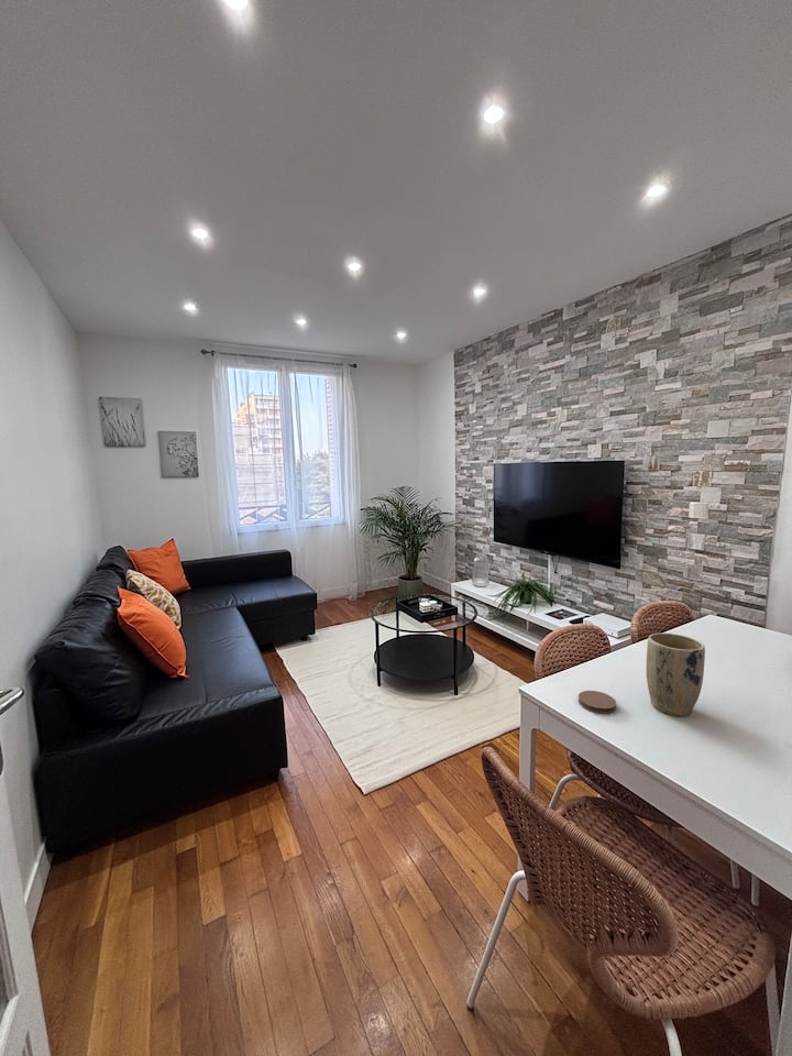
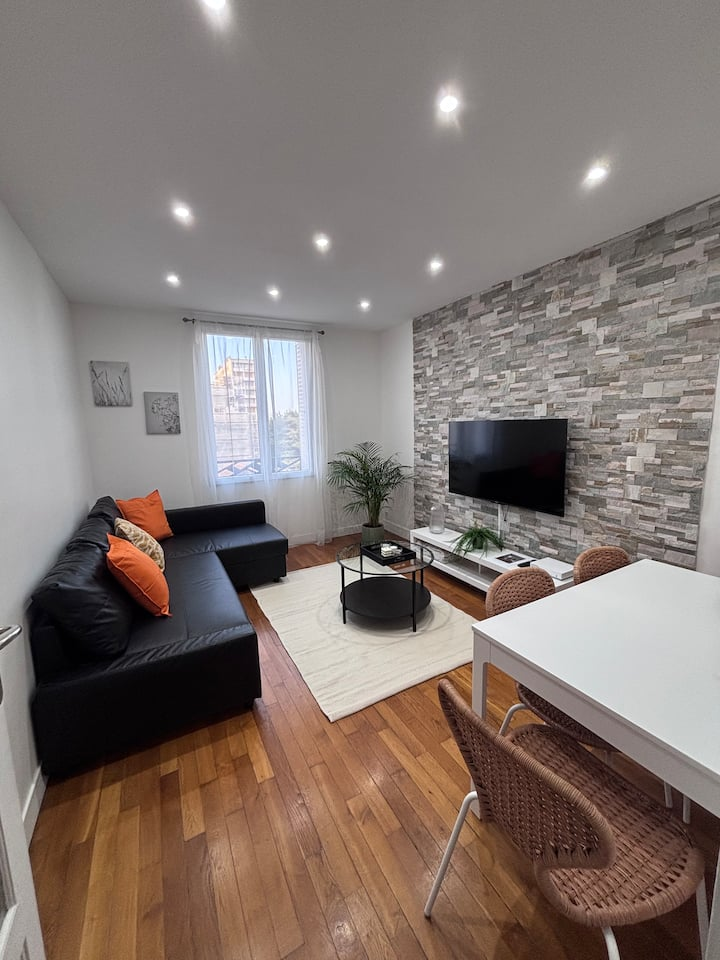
- coaster [578,690,617,714]
- plant pot [645,632,706,717]
